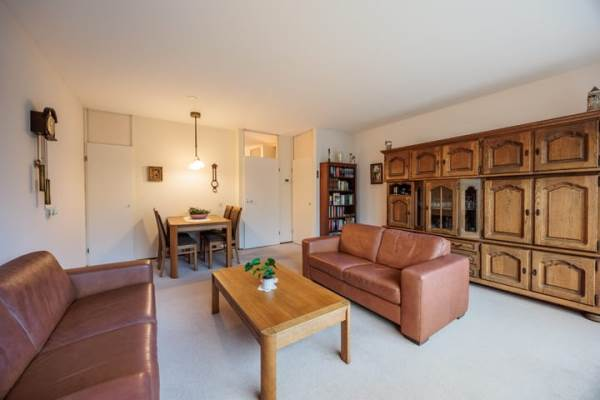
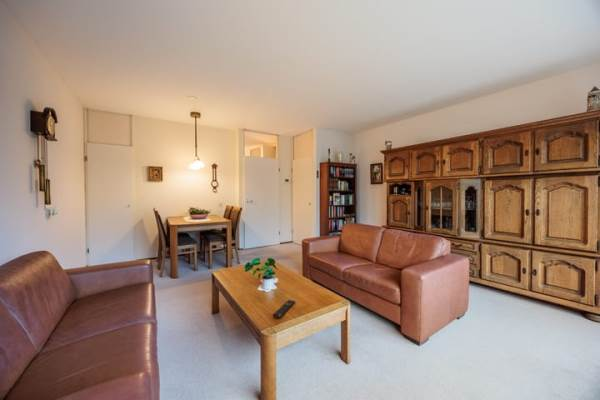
+ remote control [272,299,296,319]
